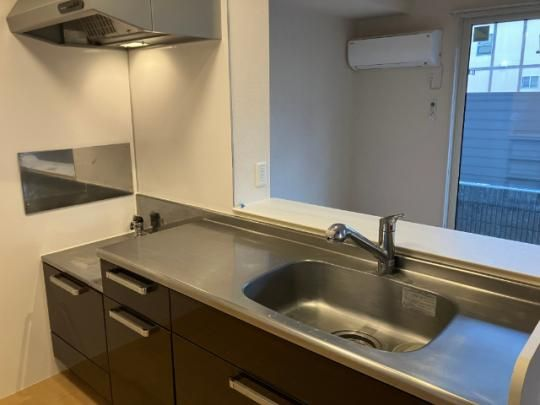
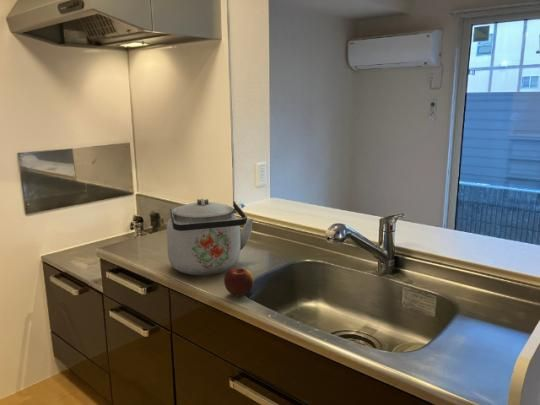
+ apple [223,267,255,297]
+ kettle [166,197,255,276]
